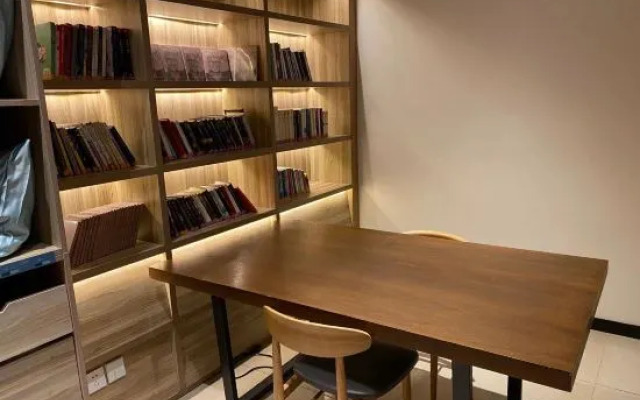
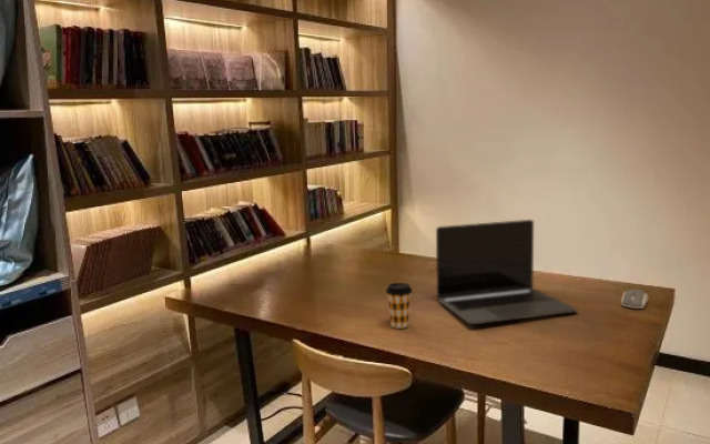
+ laptop [435,219,578,325]
+ coffee cup [385,282,414,330]
+ computer mouse [620,287,649,310]
